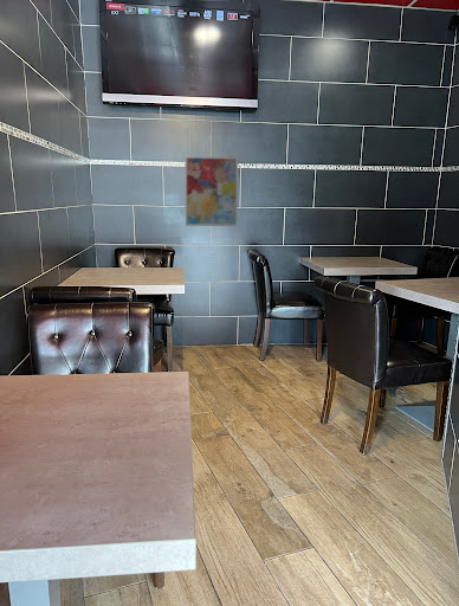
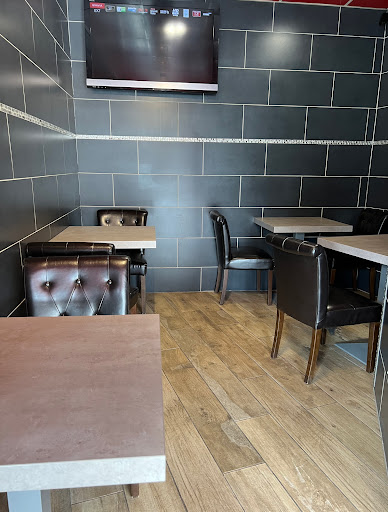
- wall art [183,155,239,227]
